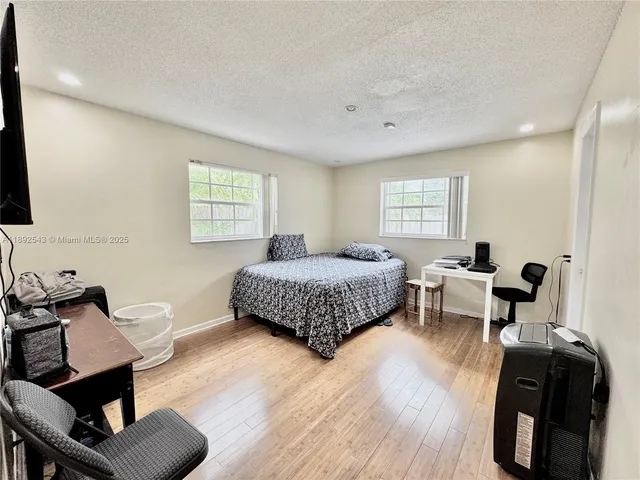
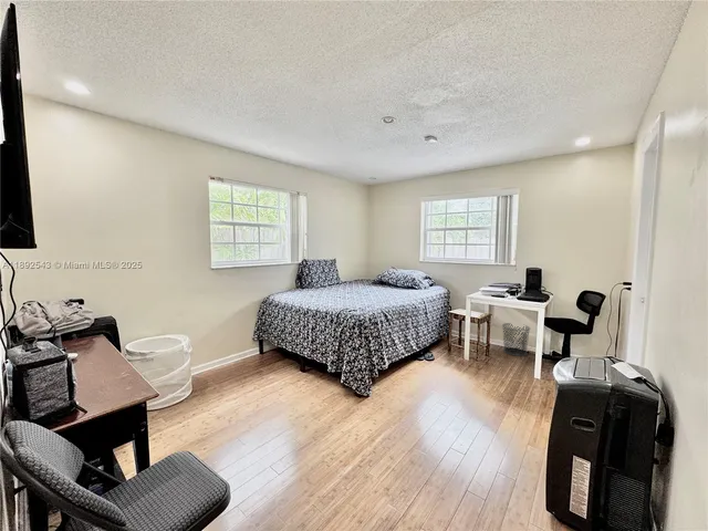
+ waste bin [501,322,531,357]
